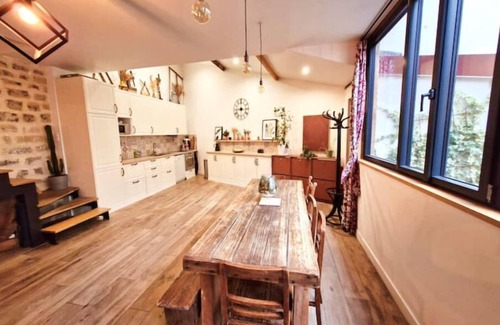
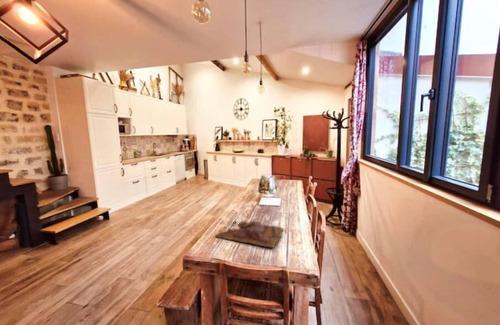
+ cutting board [215,220,284,249]
